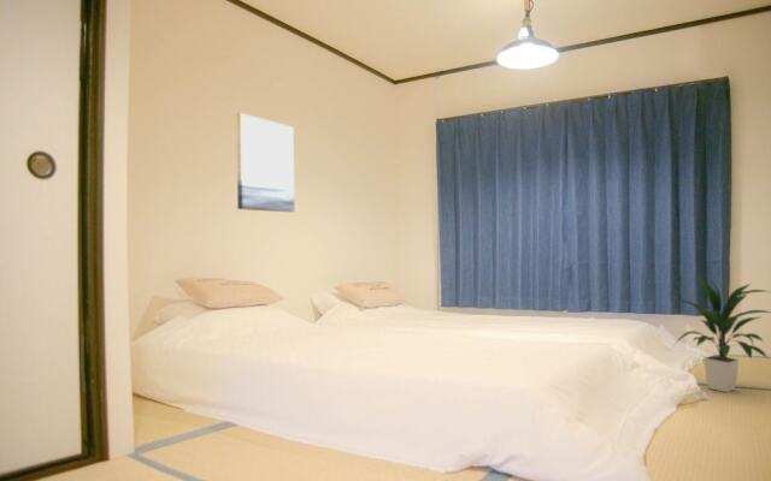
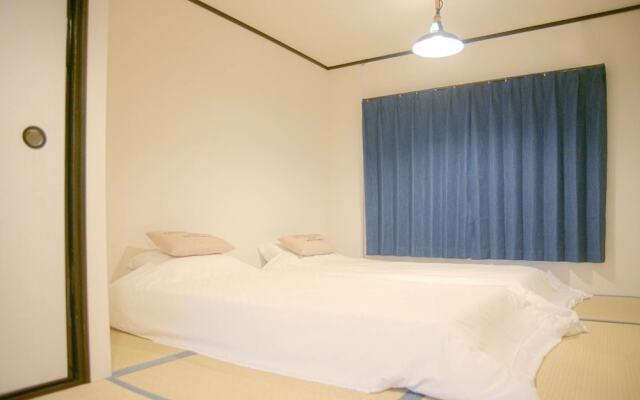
- wall art [235,112,295,213]
- indoor plant [672,274,771,393]
